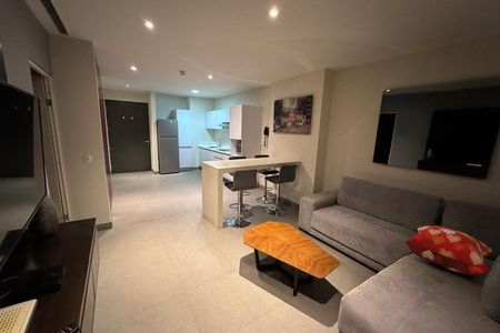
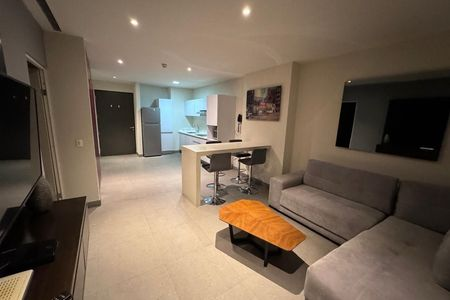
- decorative pillow [403,225,493,278]
